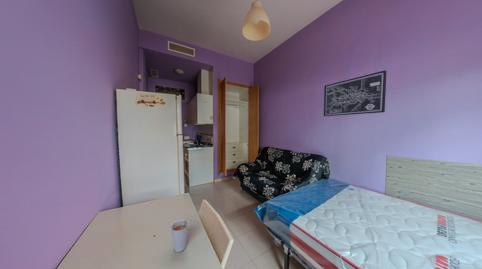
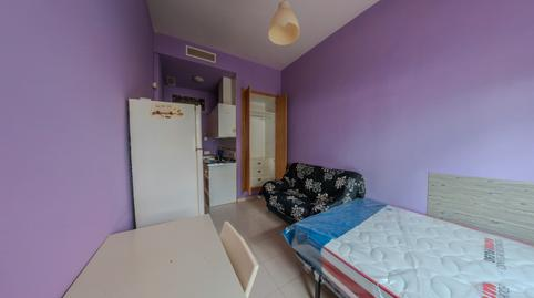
- cup [170,217,195,253]
- wall art [323,70,387,117]
